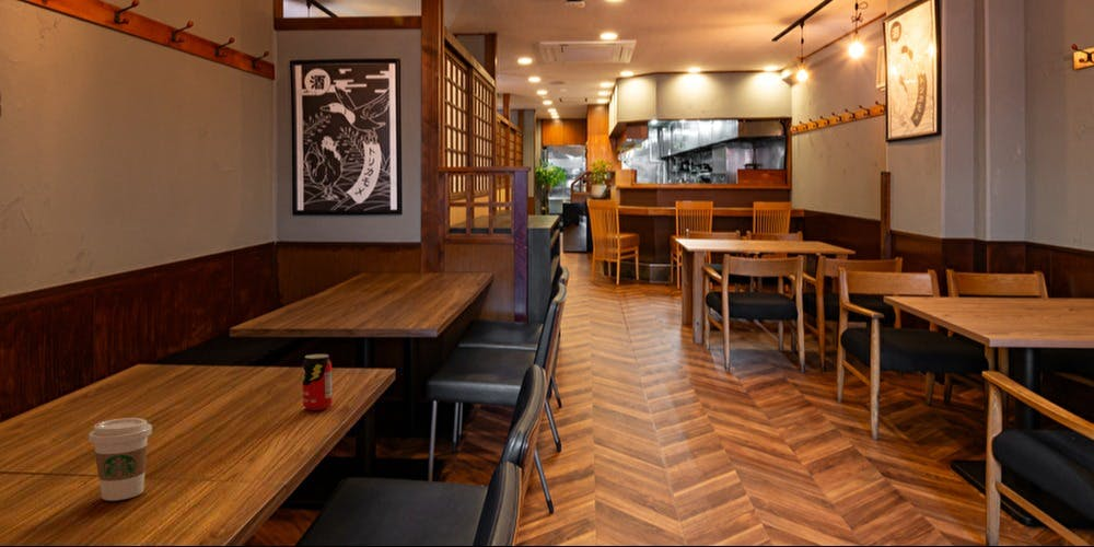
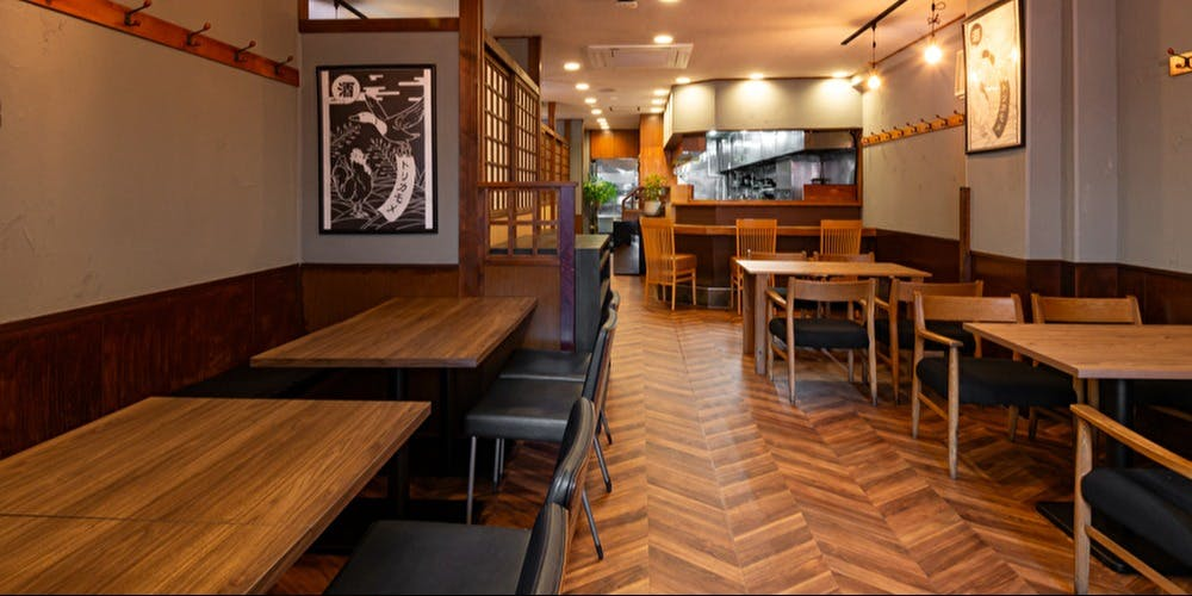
- coffee cup [88,417,153,502]
- beverage can [301,353,333,411]
